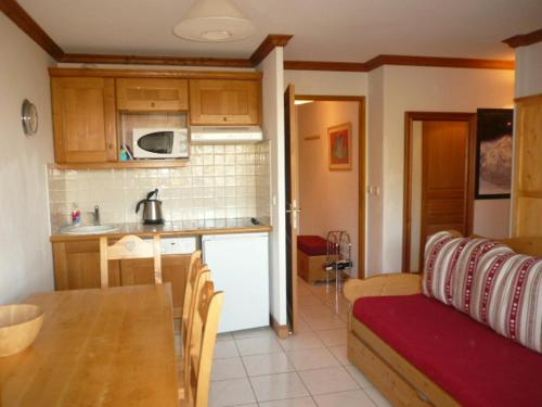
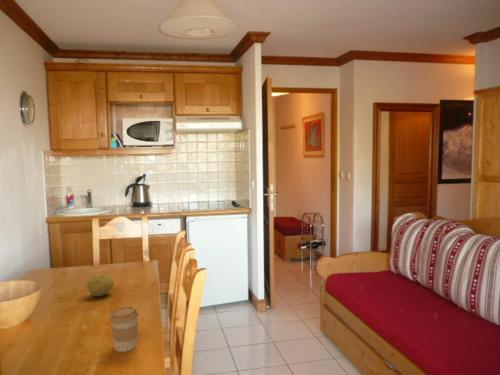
+ fruit [86,273,115,298]
+ coffee cup [109,305,139,353]
